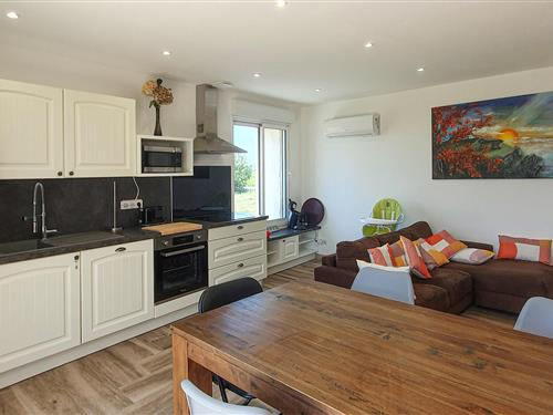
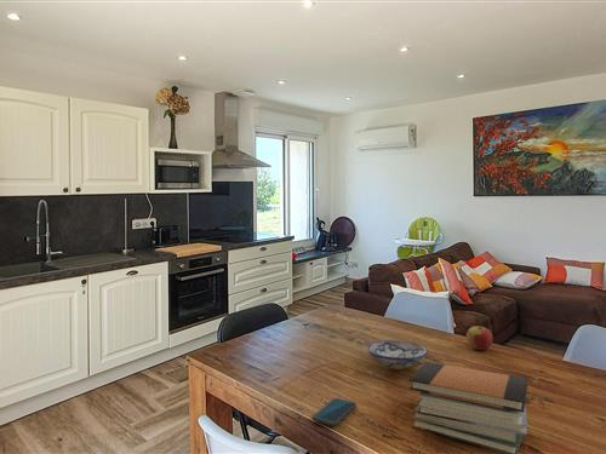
+ smartphone [311,397,358,427]
+ bowl [366,339,429,370]
+ apple [465,324,493,351]
+ book stack [408,361,528,454]
